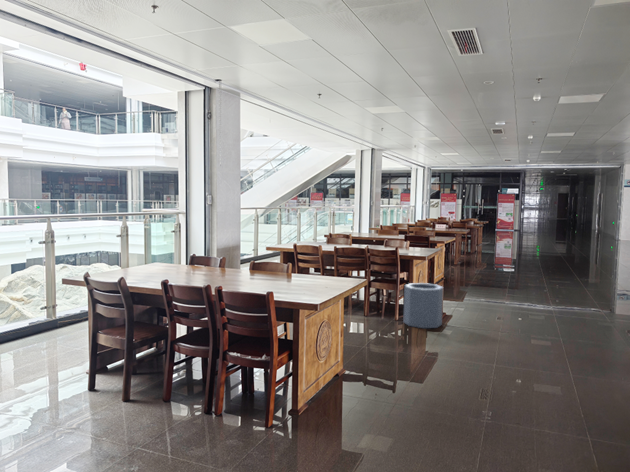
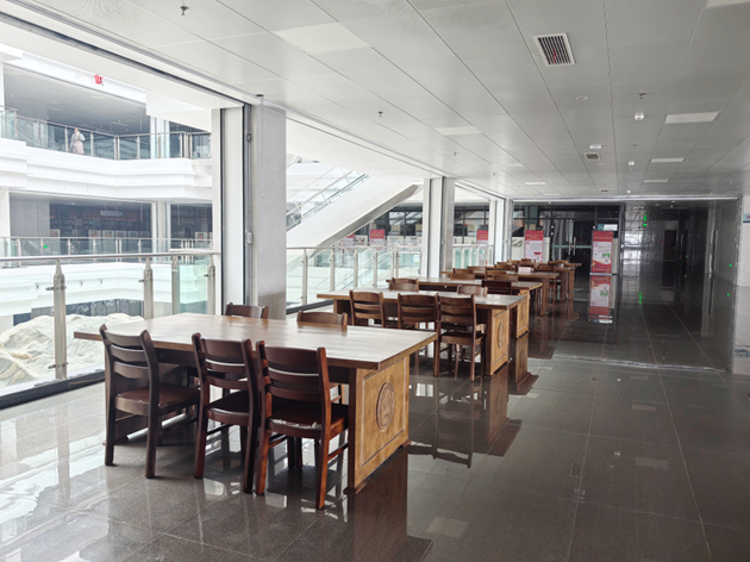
- trash can [402,282,444,329]
